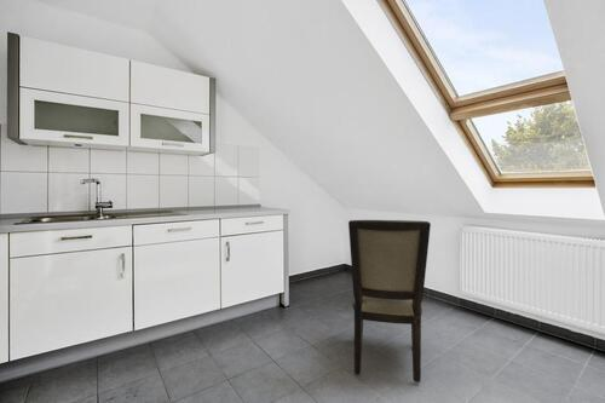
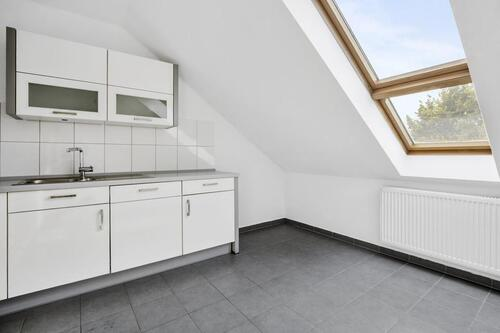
- dining chair [347,219,432,384]
